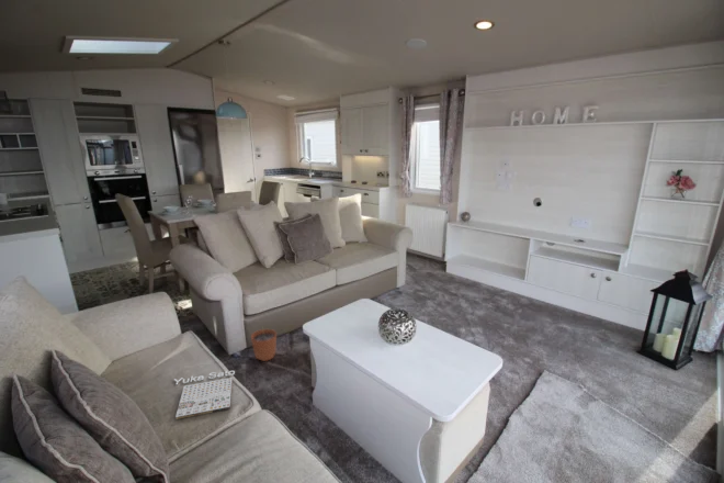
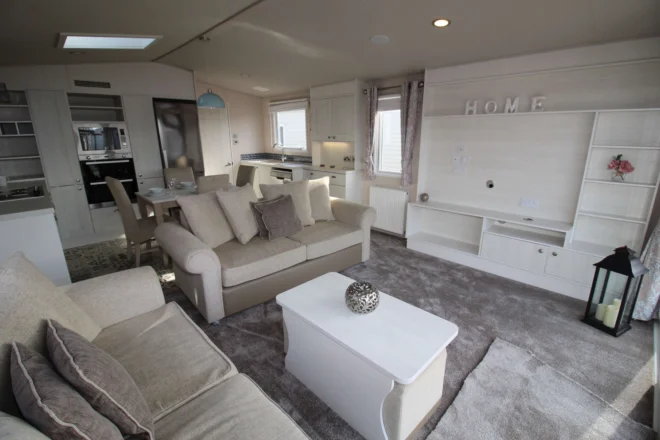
- plant pot [250,327,278,362]
- magazine [173,370,236,420]
